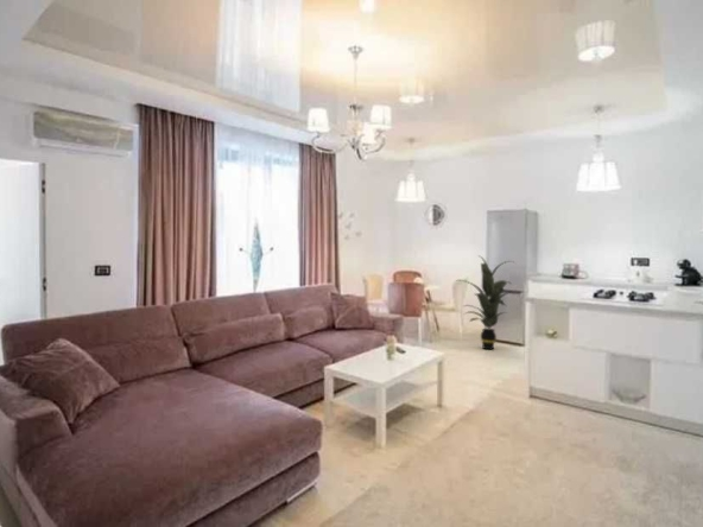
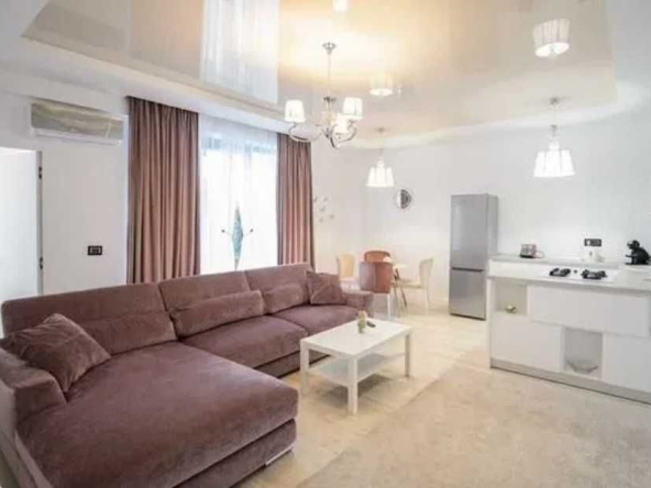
- indoor plant [454,254,518,350]
